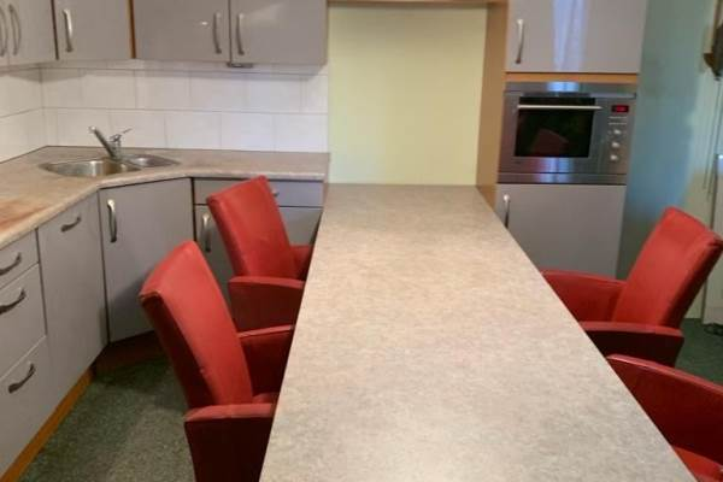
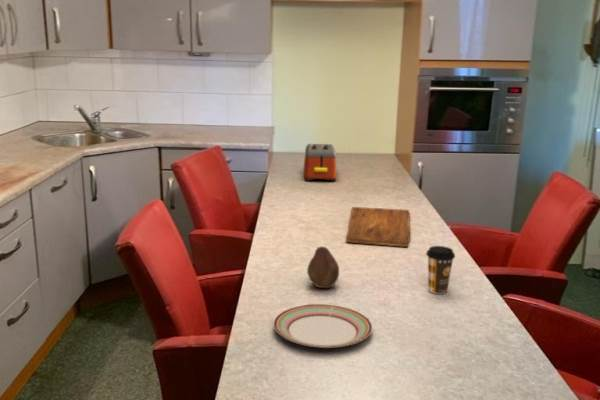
+ plate [273,303,373,349]
+ fruit [306,245,340,289]
+ cutting board [345,206,411,248]
+ toaster [302,143,337,182]
+ coffee cup [425,245,456,295]
